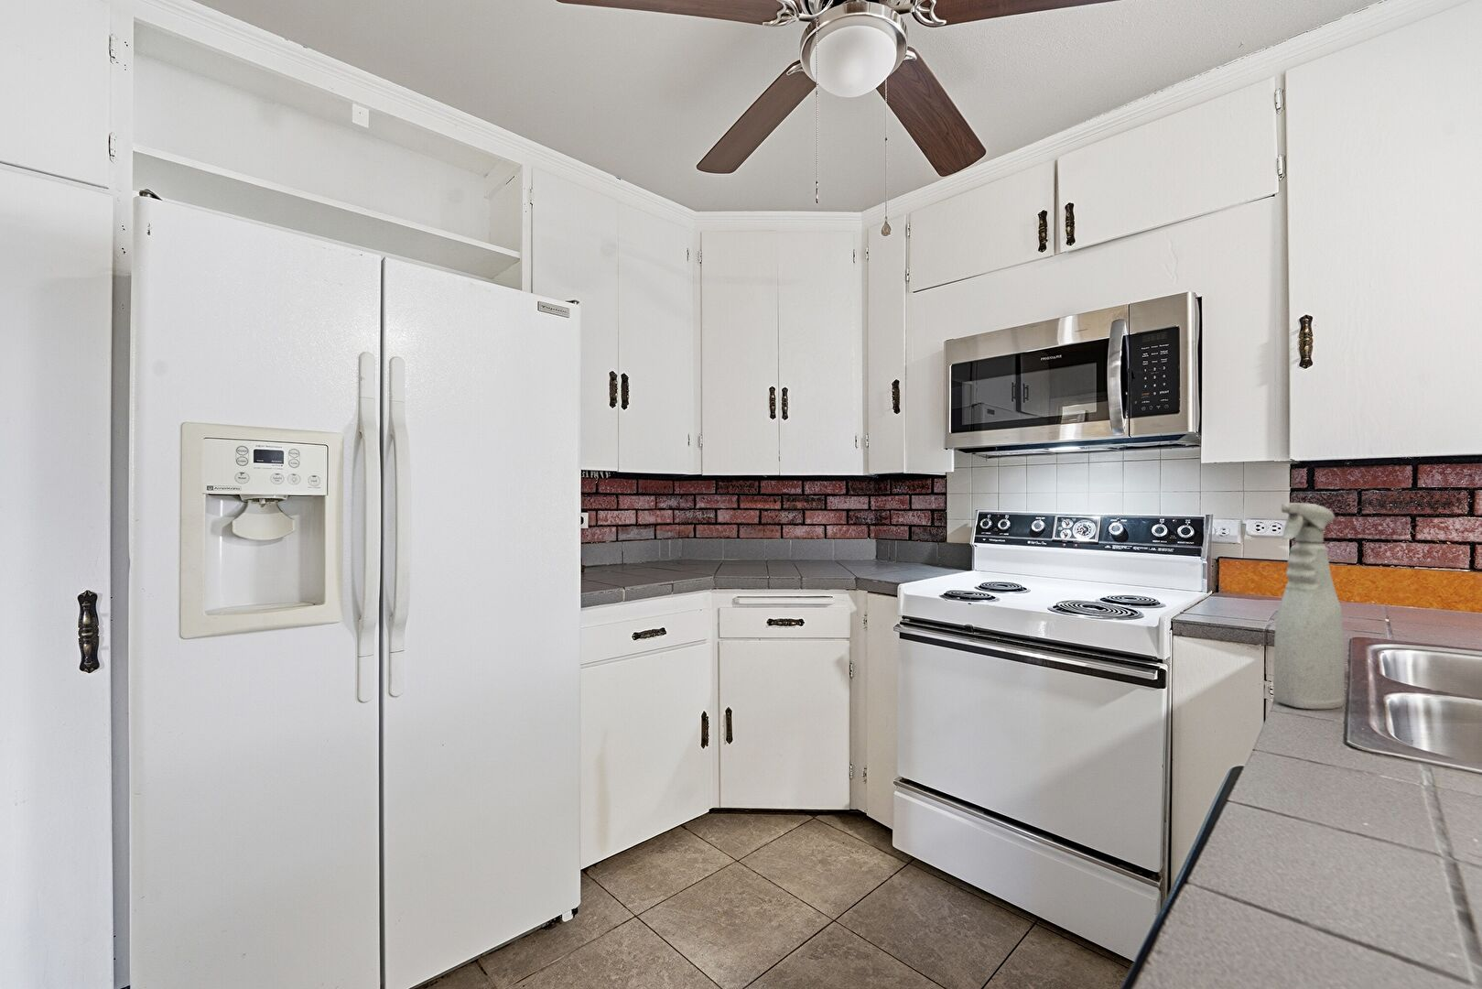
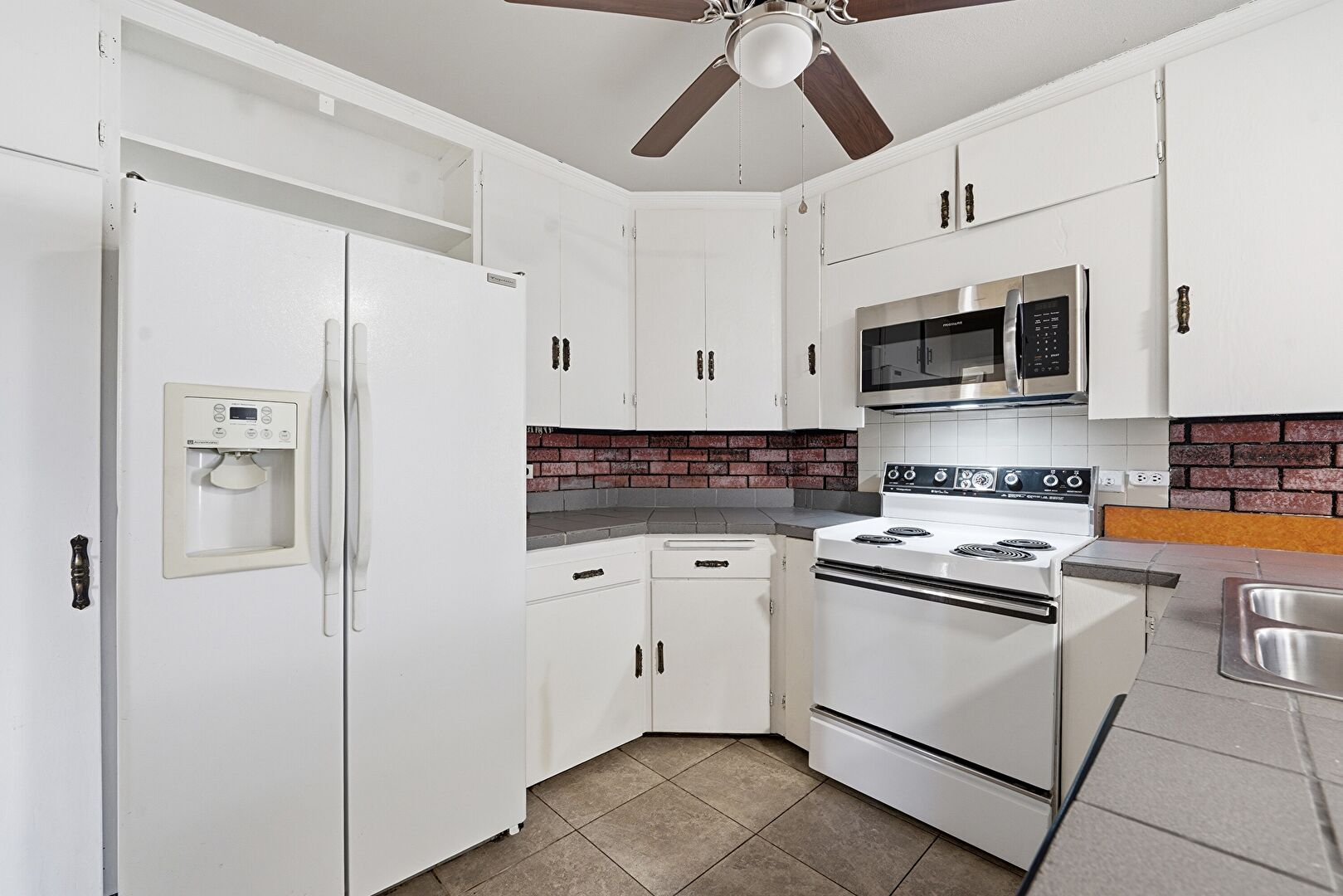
- spray bottle [1272,502,1345,710]
